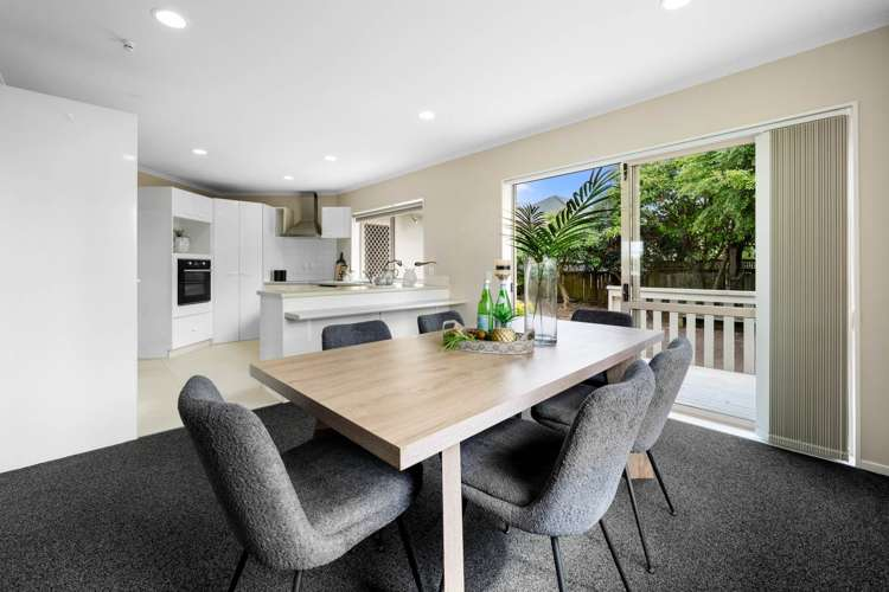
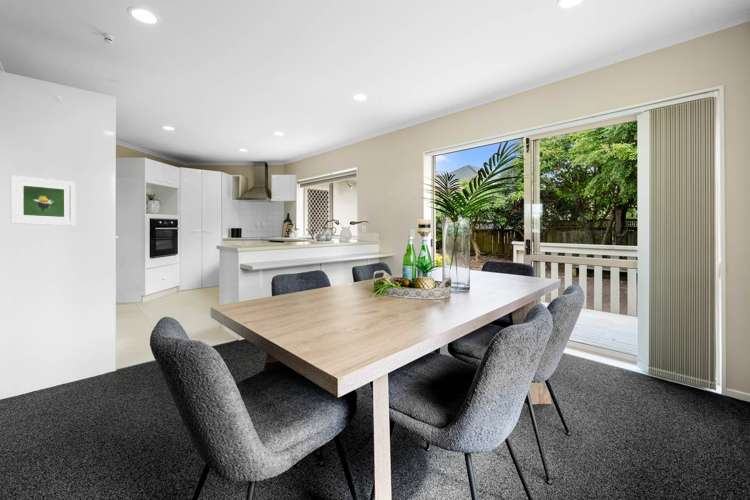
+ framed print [10,174,76,227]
